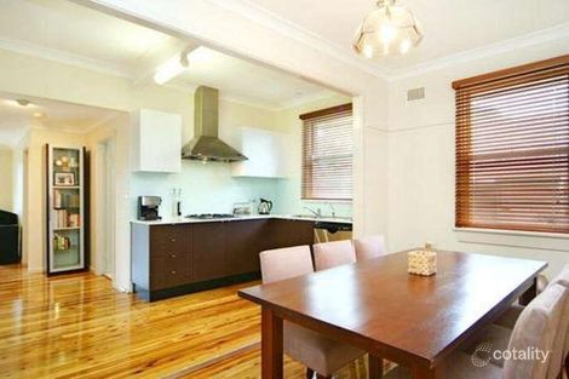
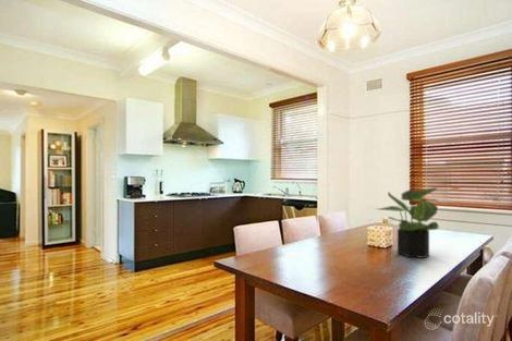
+ potted plant [377,186,440,259]
